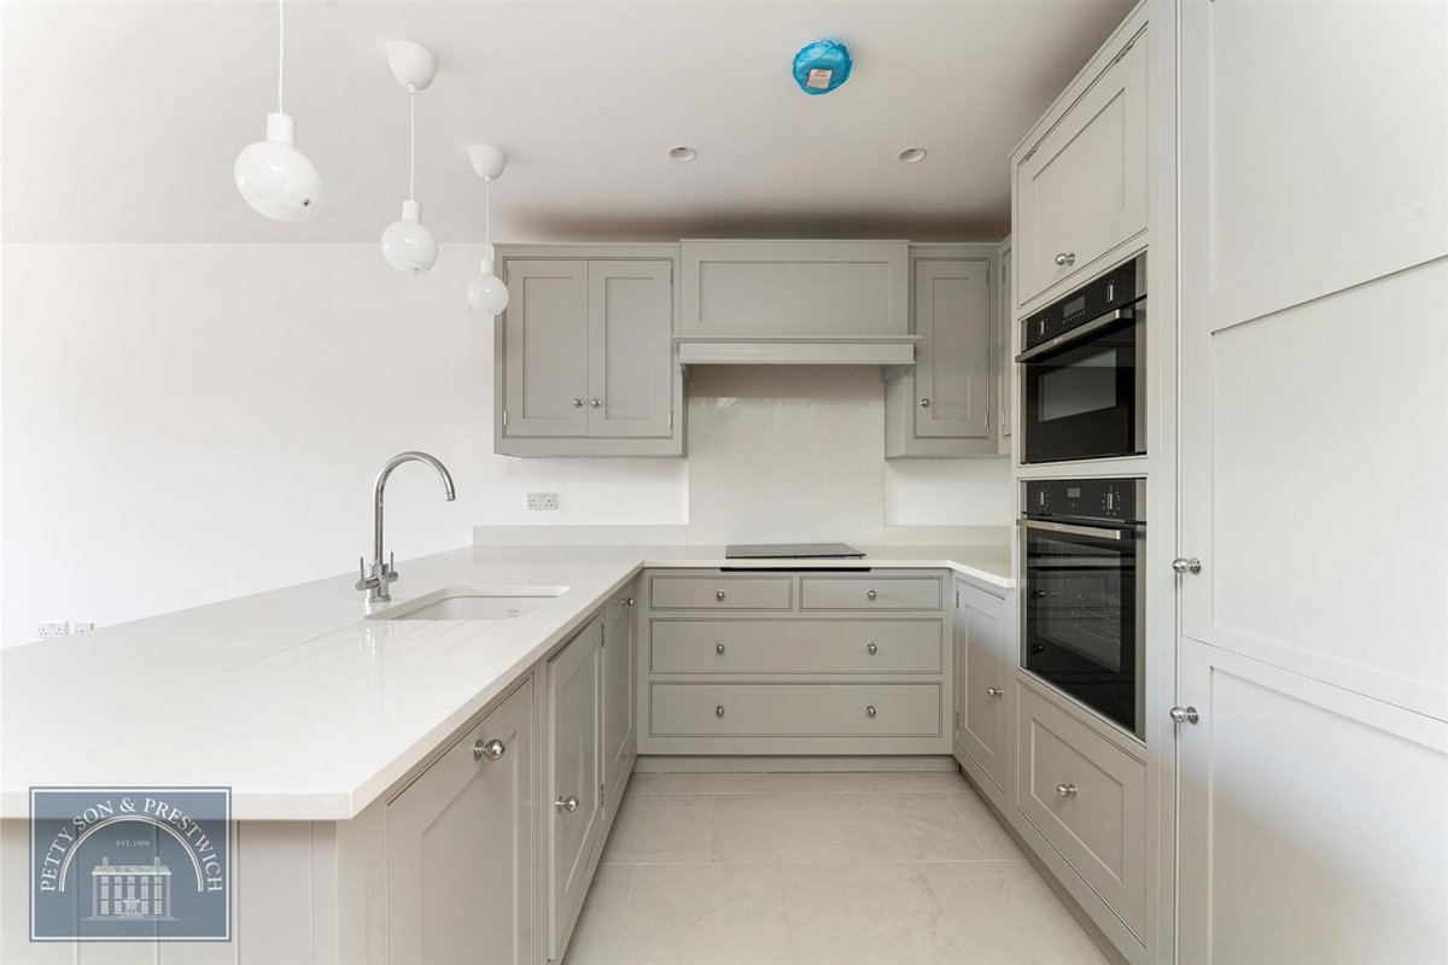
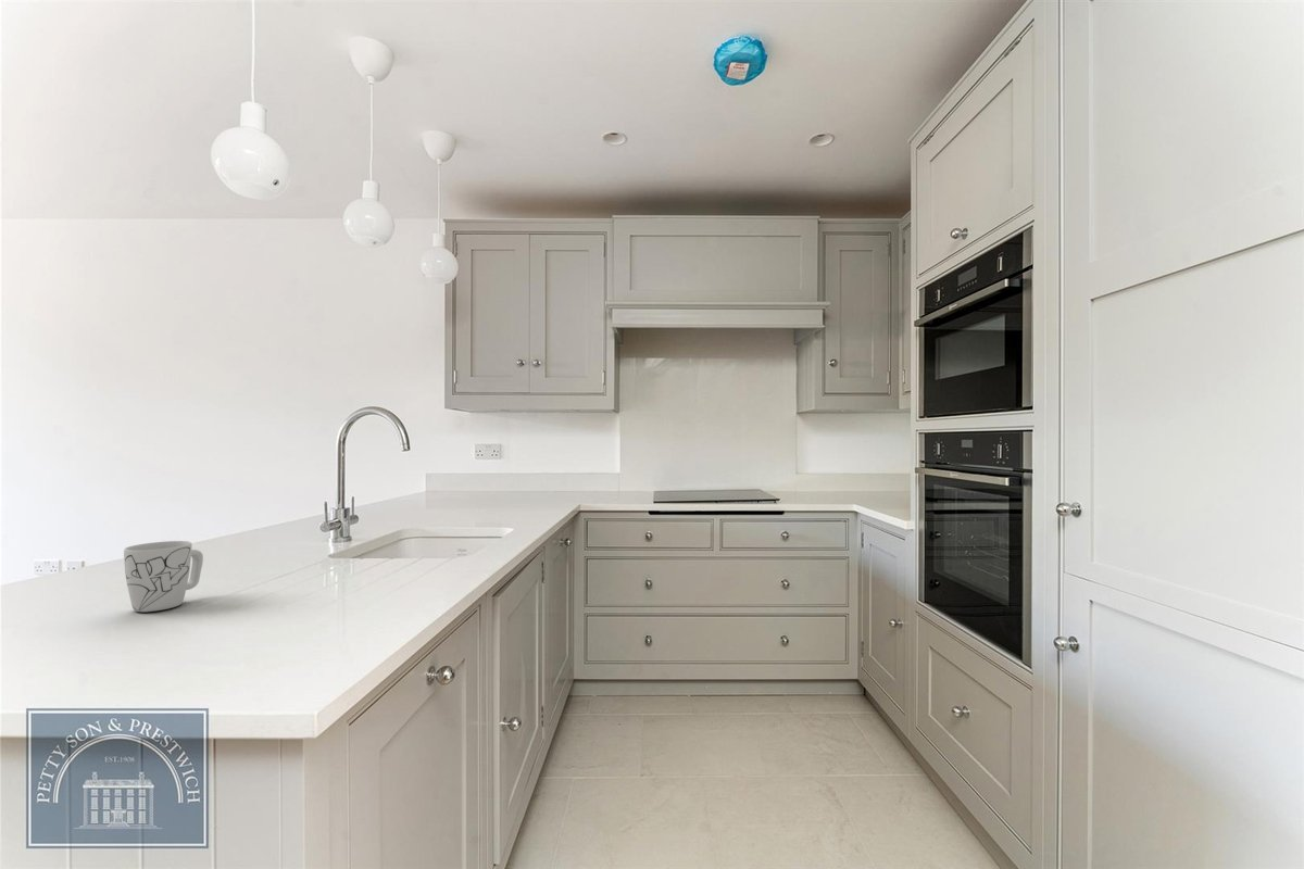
+ mug [123,540,204,613]
